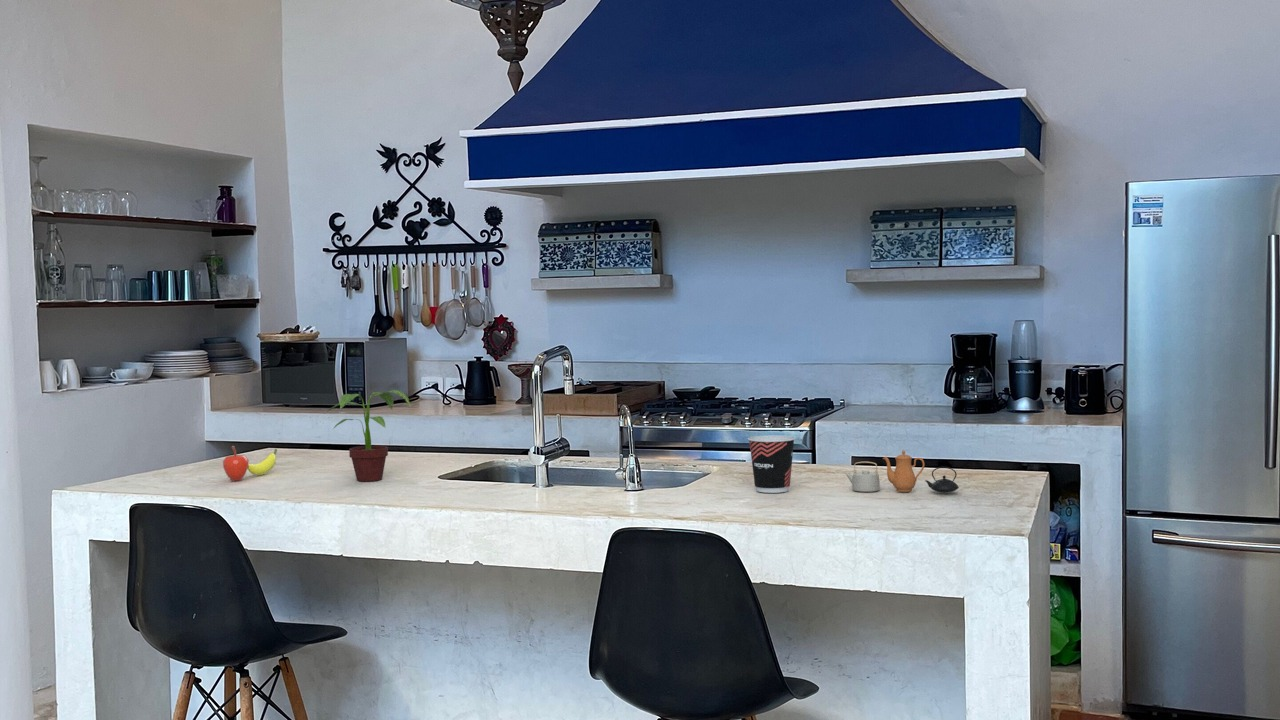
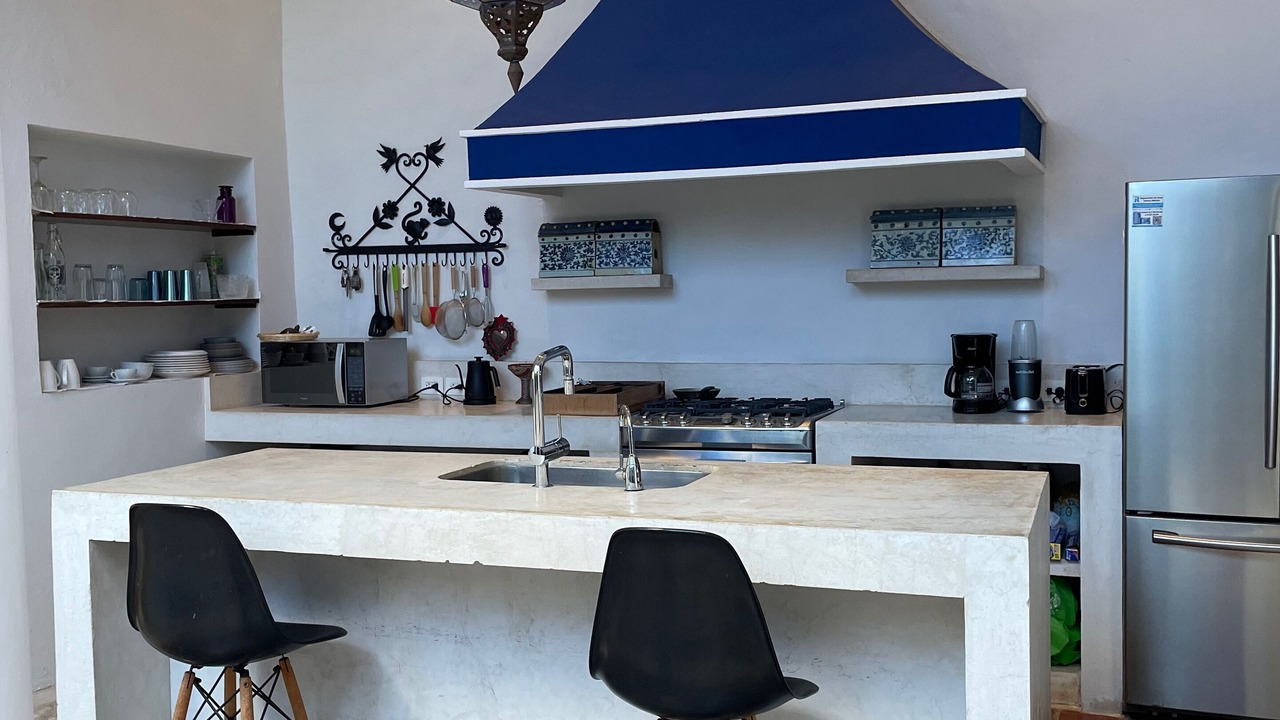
- teapot [845,449,960,493]
- cup [747,435,796,494]
- potted plant [326,389,412,482]
- fruit [222,445,278,482]
